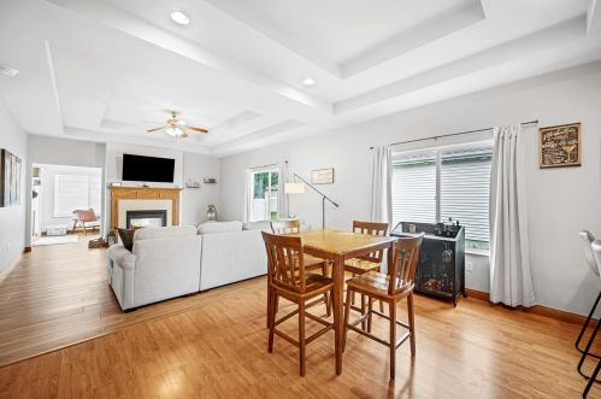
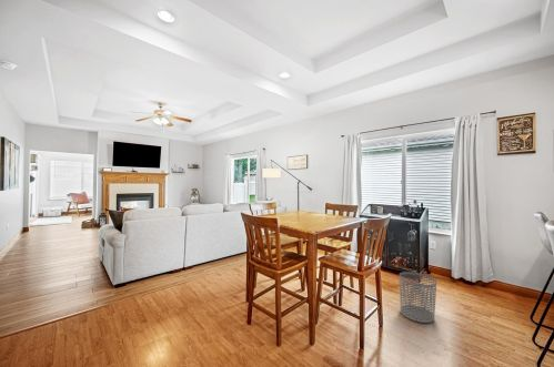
+ waste bin [399,271,437,324]
